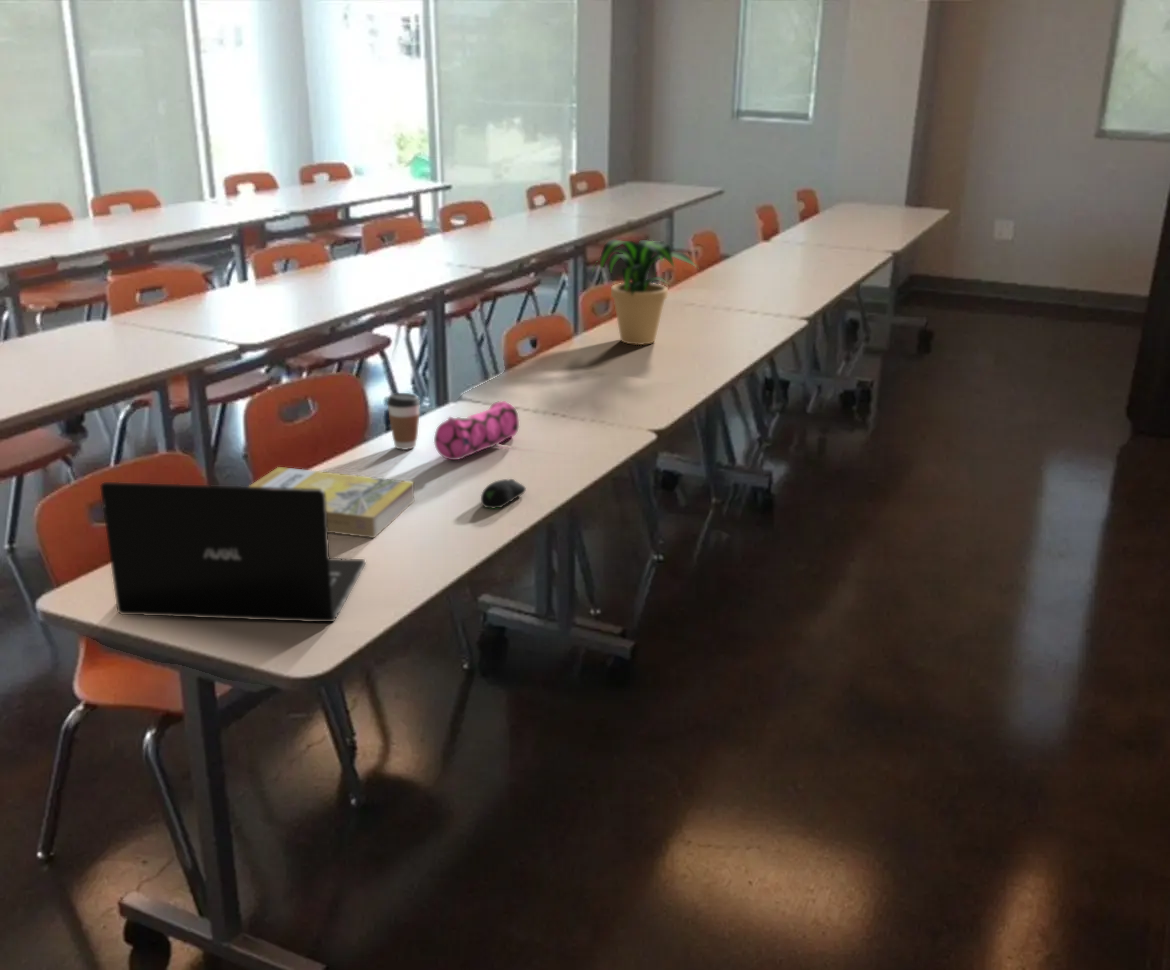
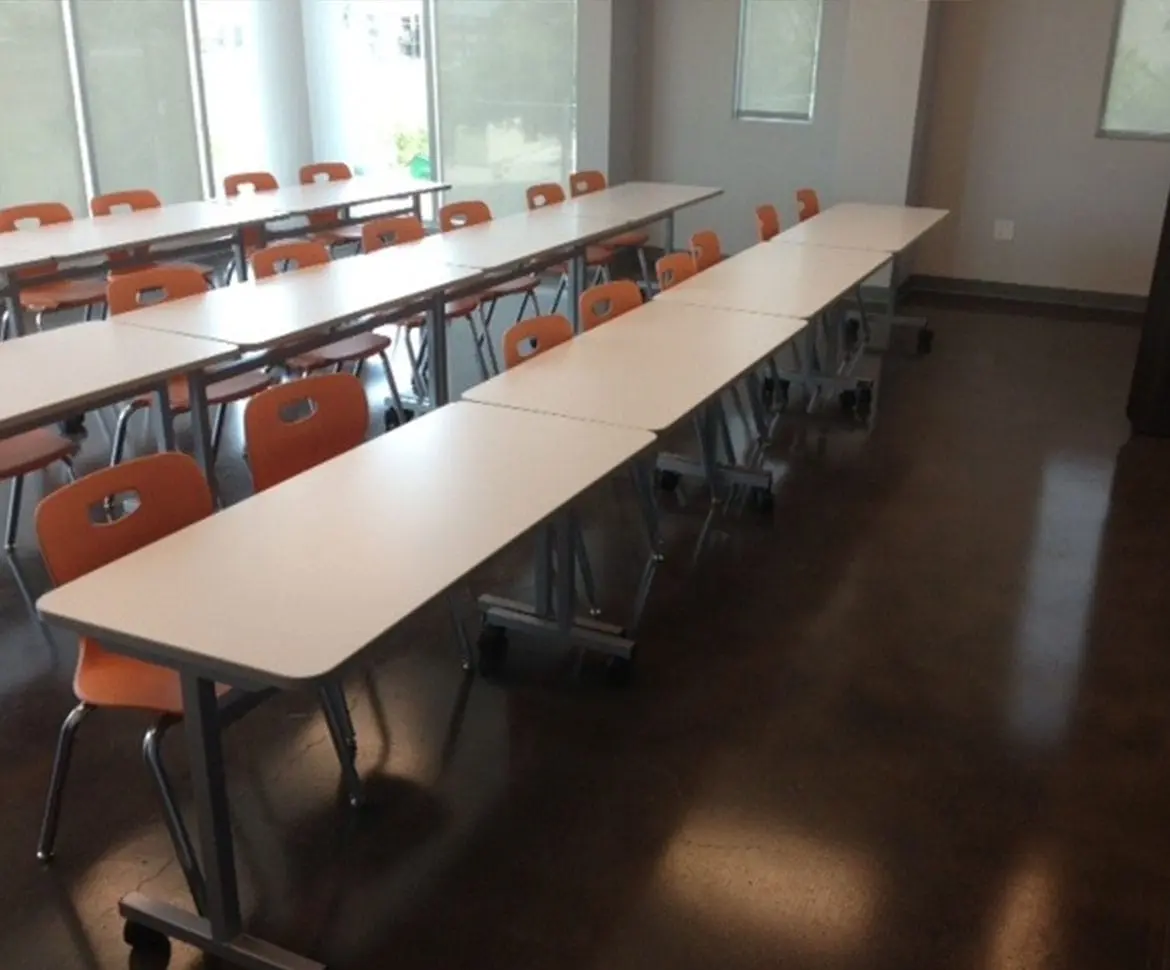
- pencil case [433,400,520,461]
- laptop [99,481,366,623]
- potted plant [592,238,699,346]
- computer mouse [480,478,527,510]
- book [247,466,415,539]
- coffee cup [386,392,421,451]
